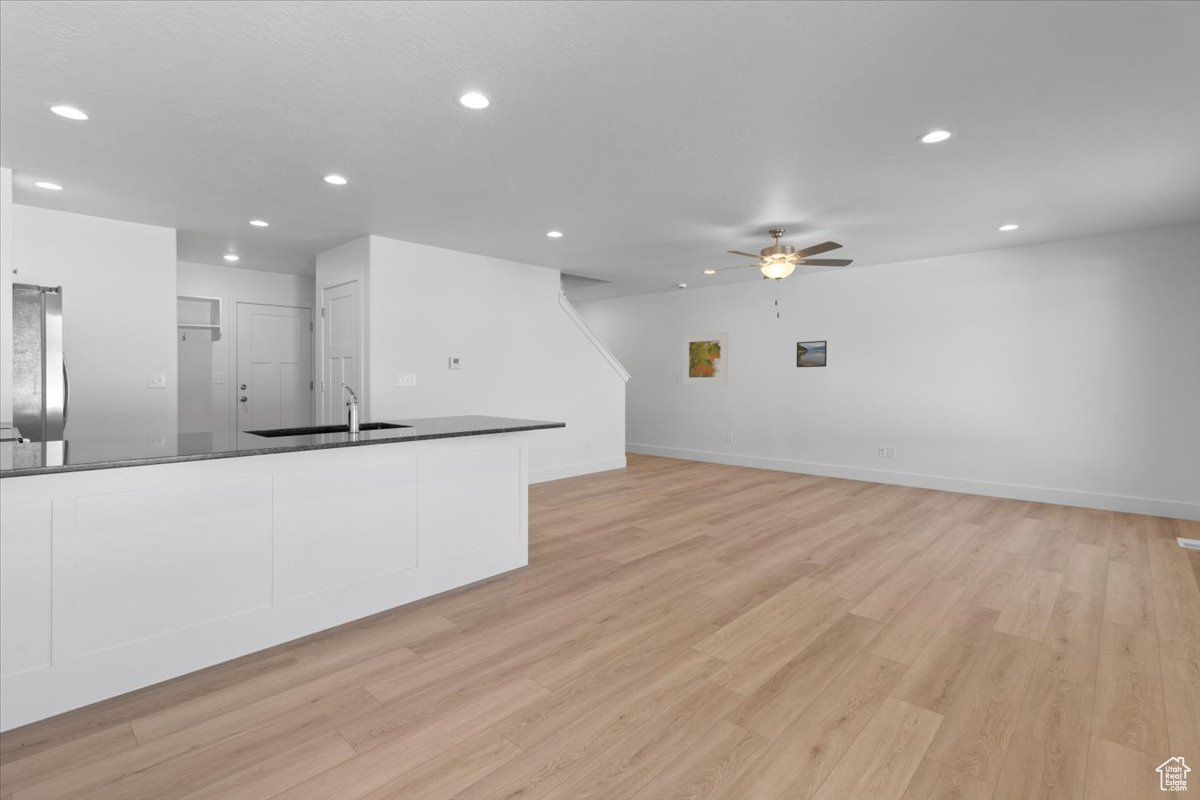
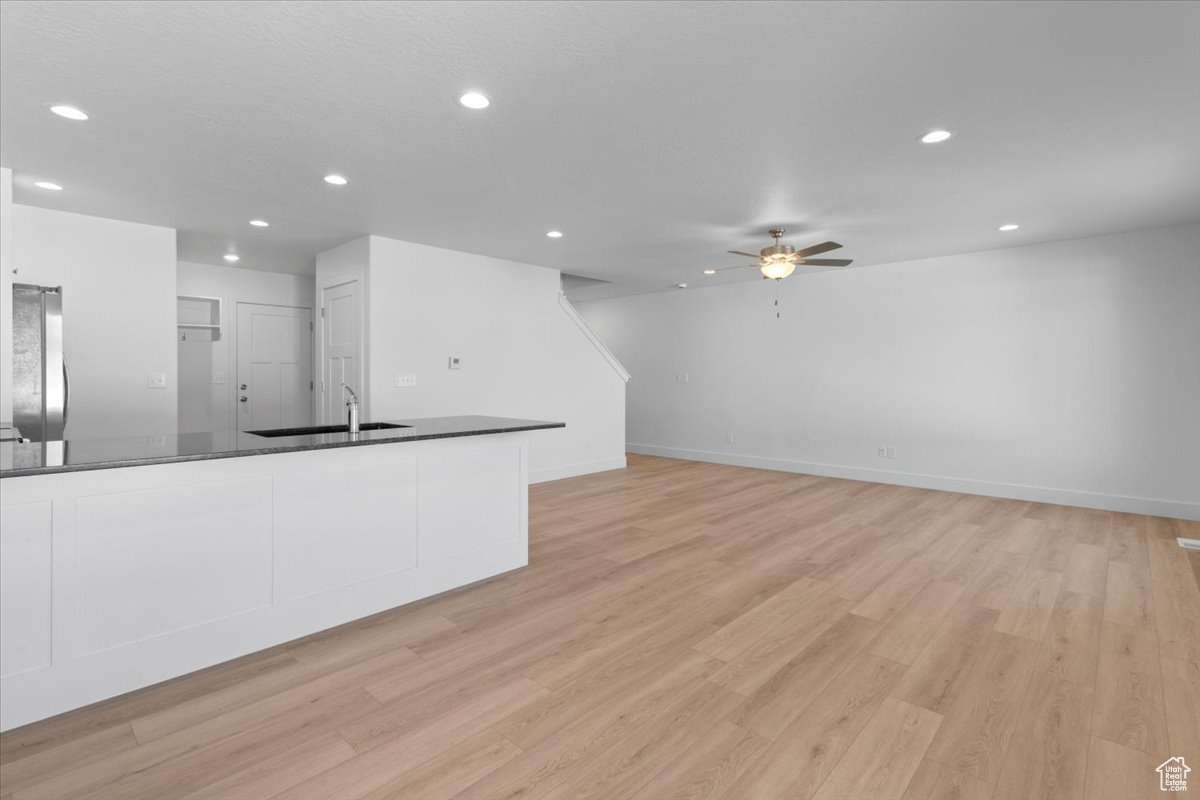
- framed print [682,331,729,386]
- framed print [796,340,828,368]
